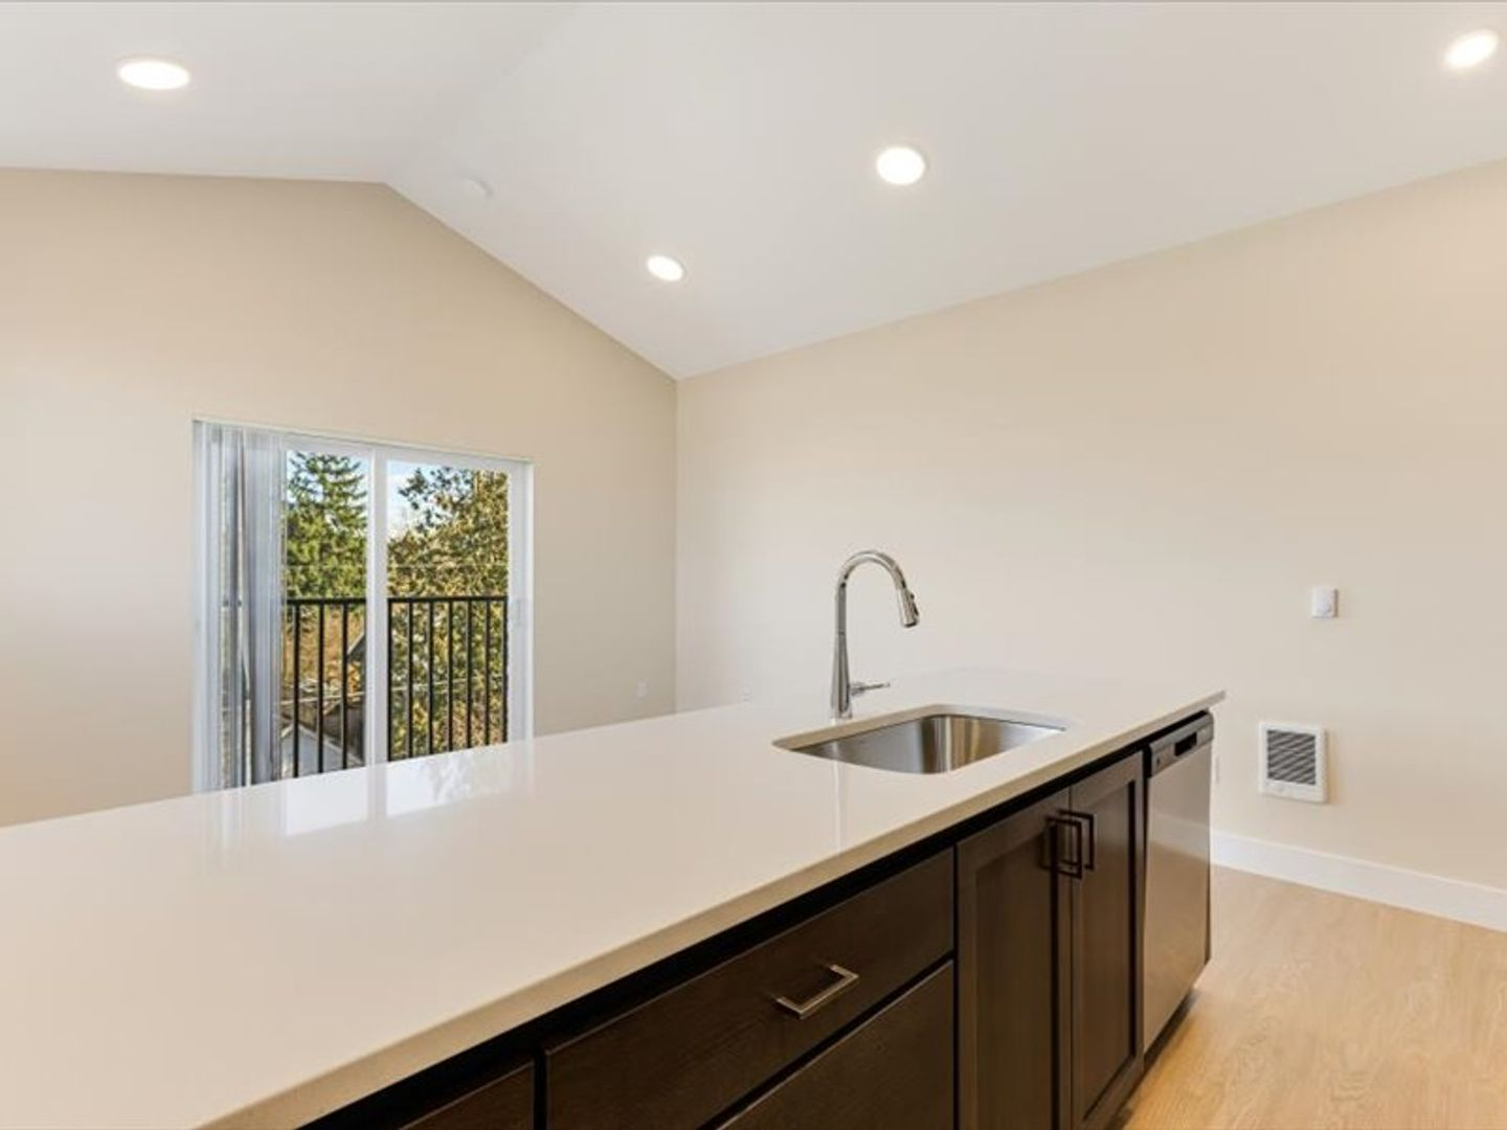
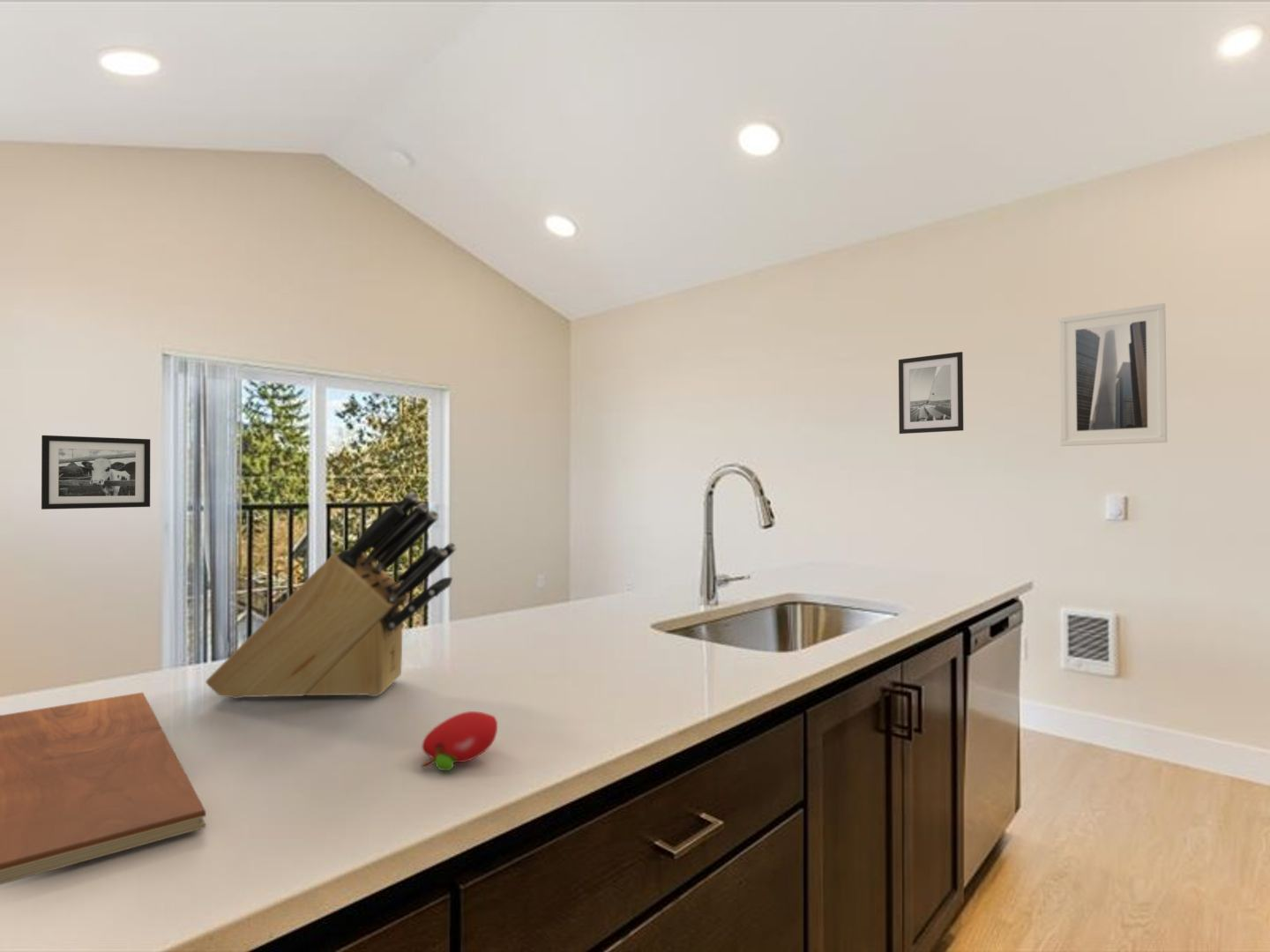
+ picture frame [41,435,151,510]
+ knife block [205,491,458,700]
+ chopping board [0,691,206,886]
+ fruit [421,710,498,771]
+ wall art [898,351,964,435]
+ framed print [1058,302,1168,447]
